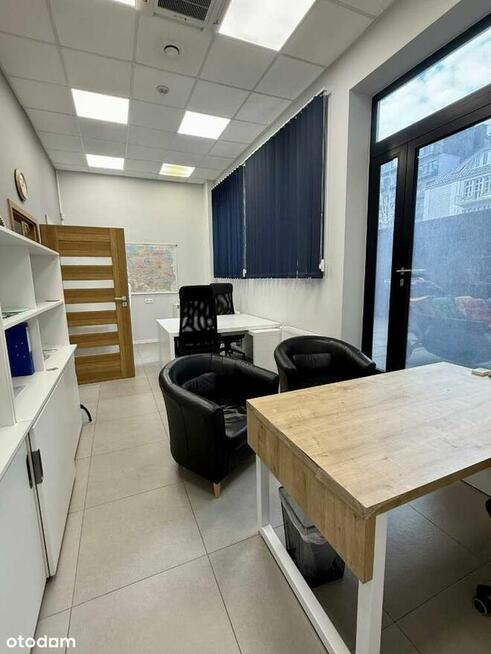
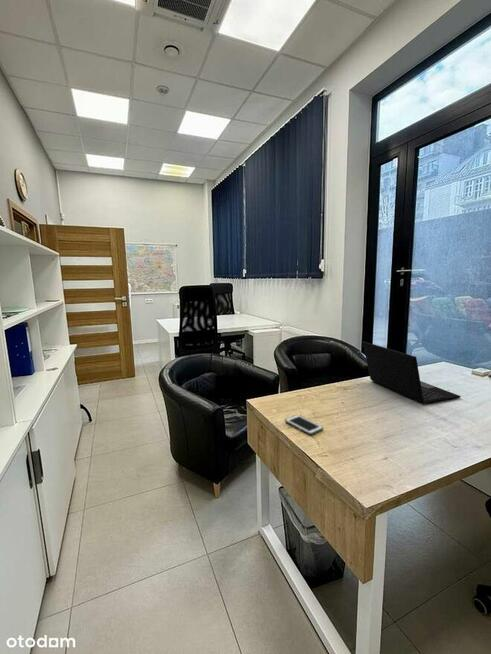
+ cell phone [284,414,324,436]
+ laptop [362,340,462,405]
